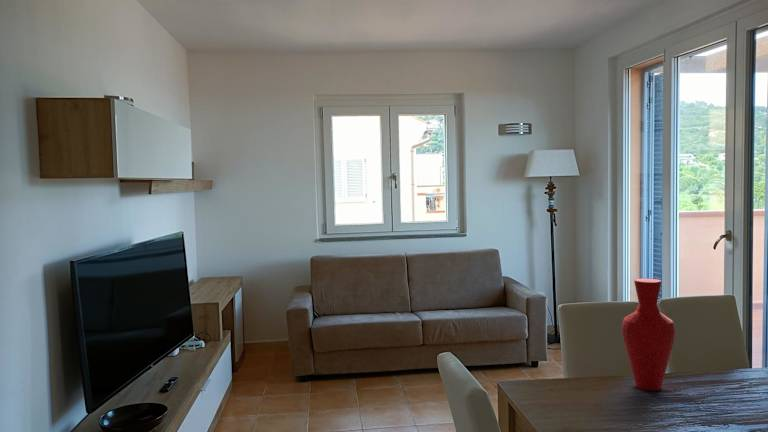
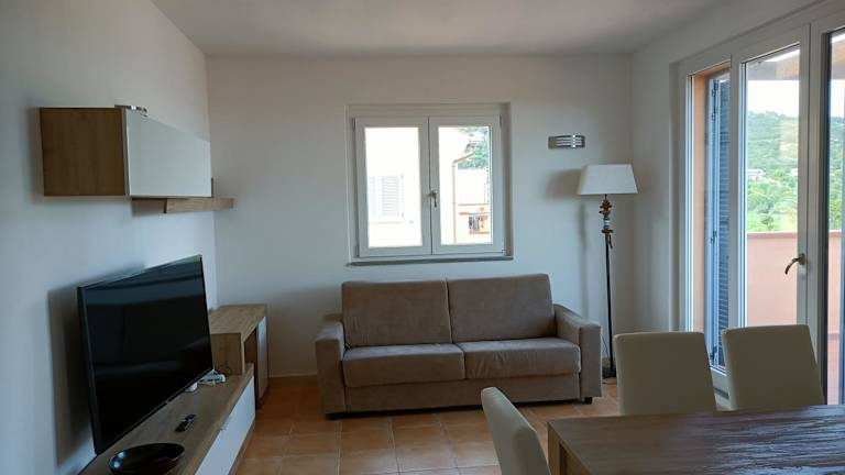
- vase [621,277,676,392]
